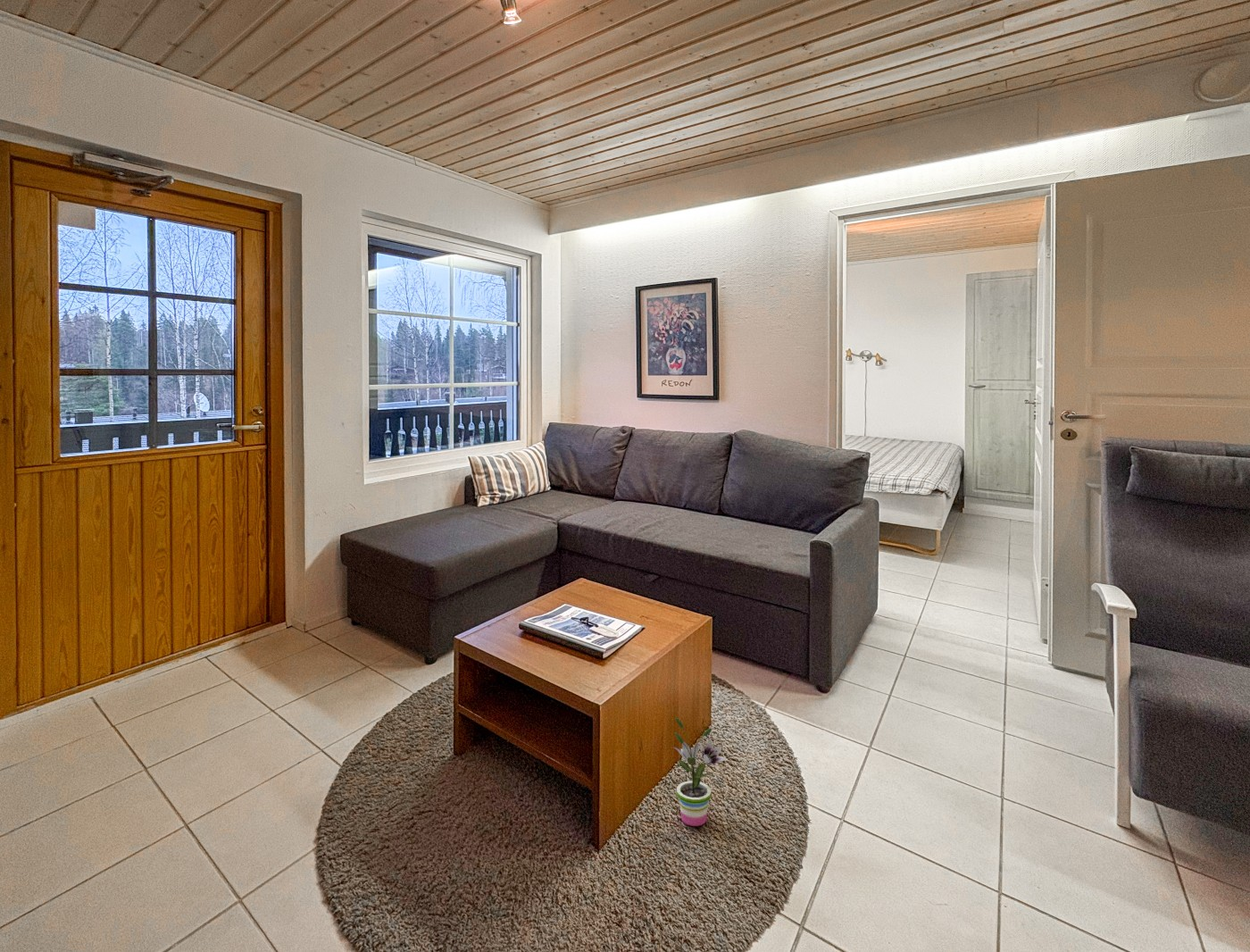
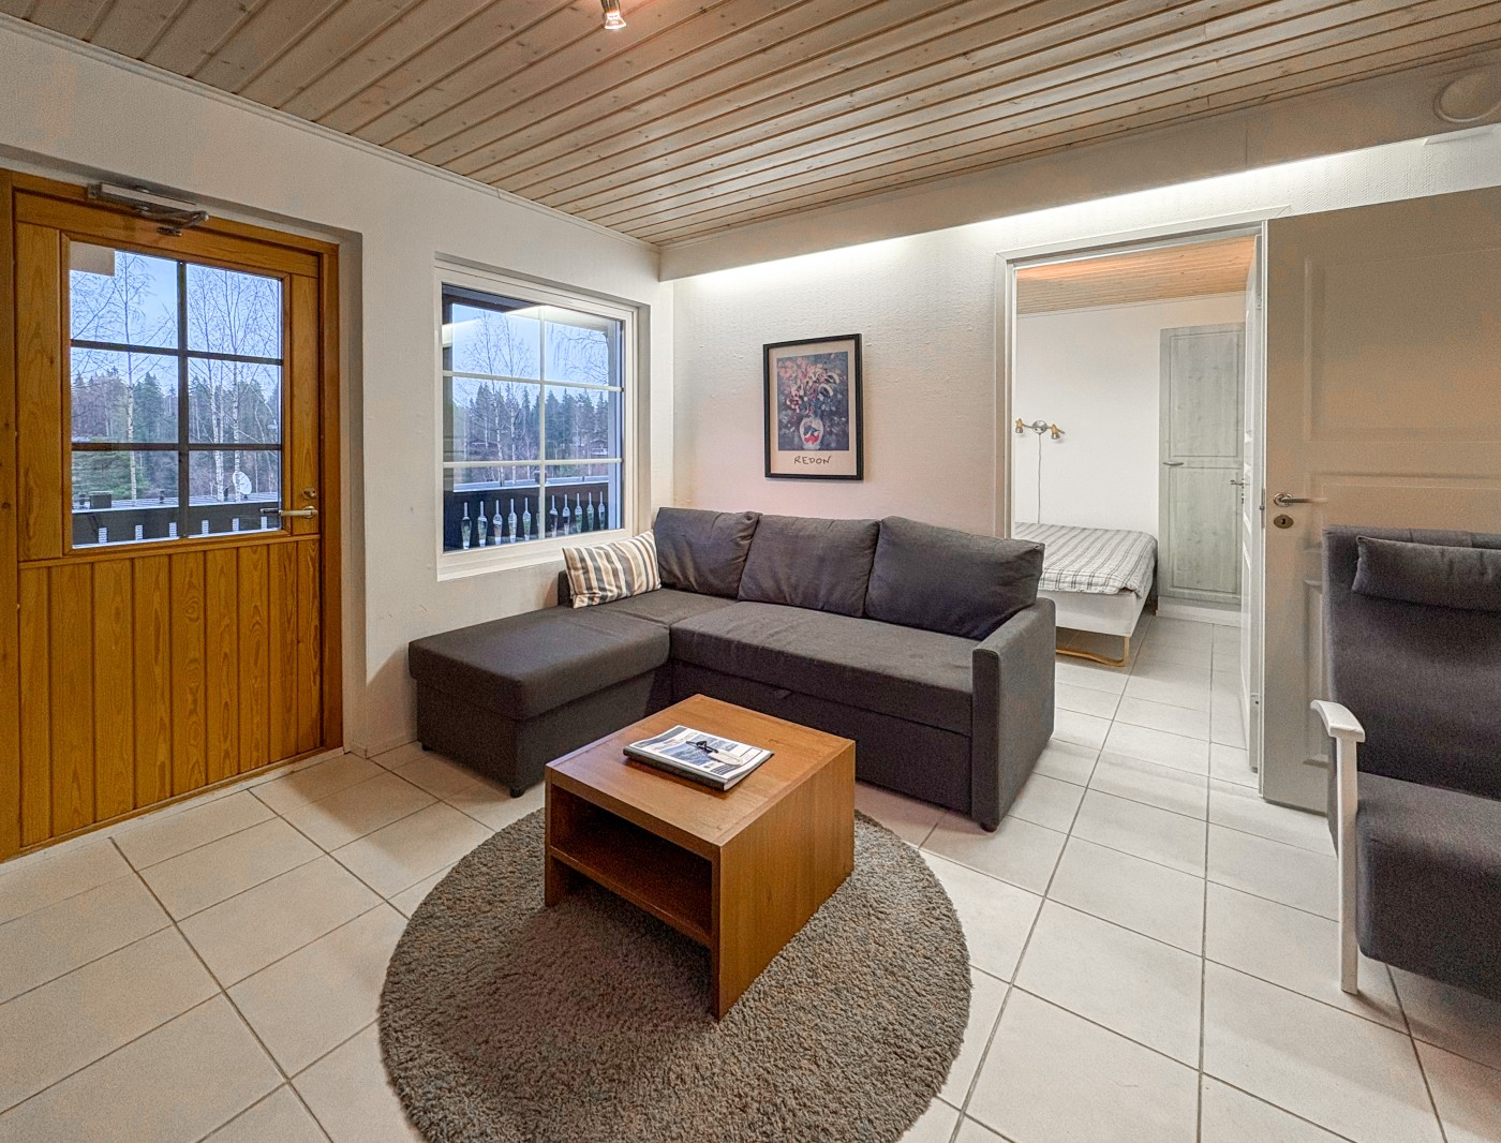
- potted plant [672,717,728,827]
